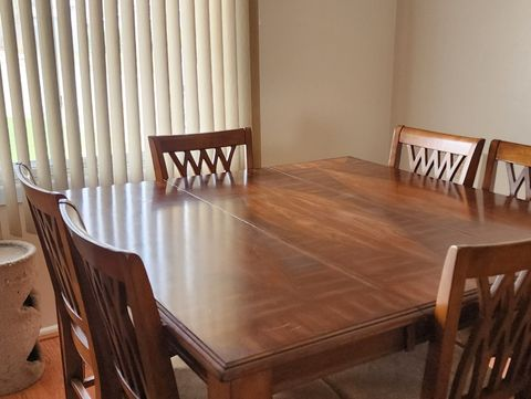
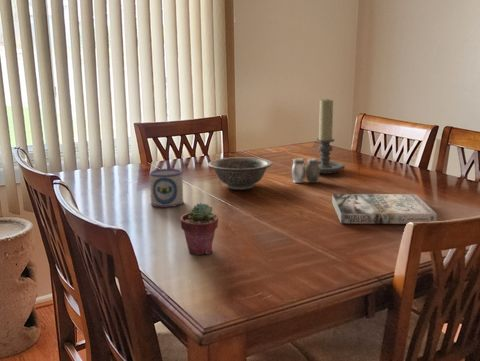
+ candle holder [304,97,345,175]
+ potted succulent [179,202,219,256]
+ book [331,193,438,225]
+ salt and pepper shaker [291,157,321,184]
+ mug [149,168,184,208]
+ decorative bowl [207,156,273,191]
